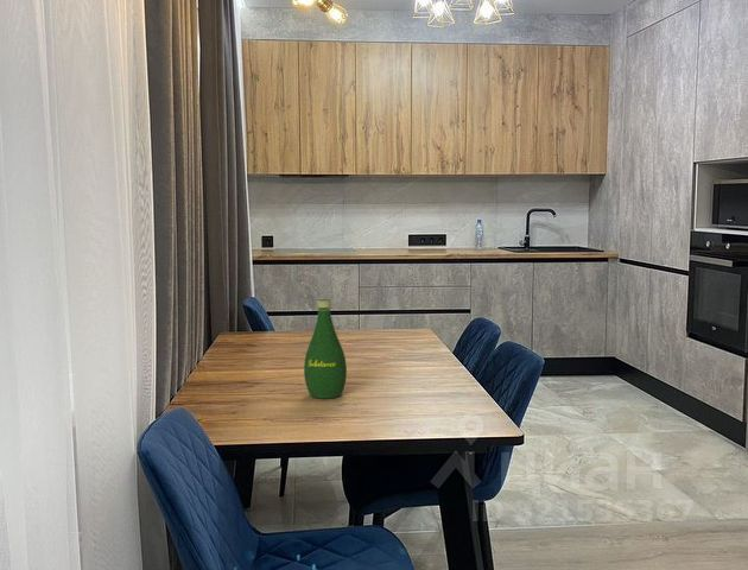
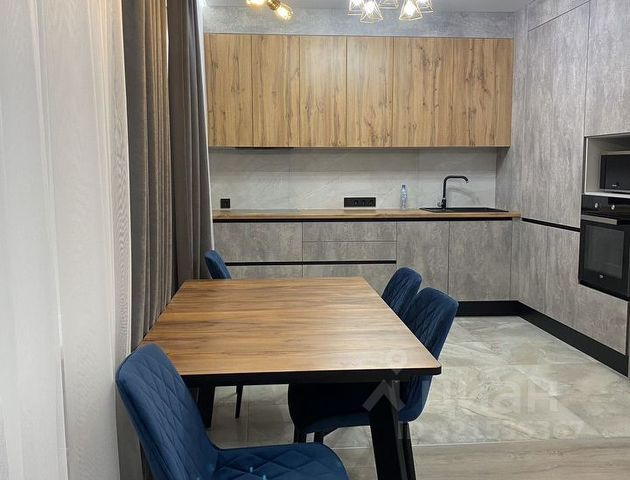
- bottle [303,298,348,400]
